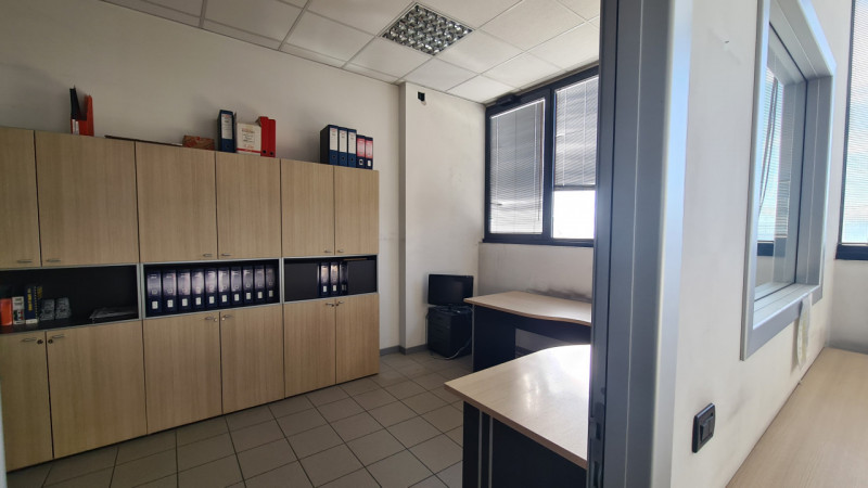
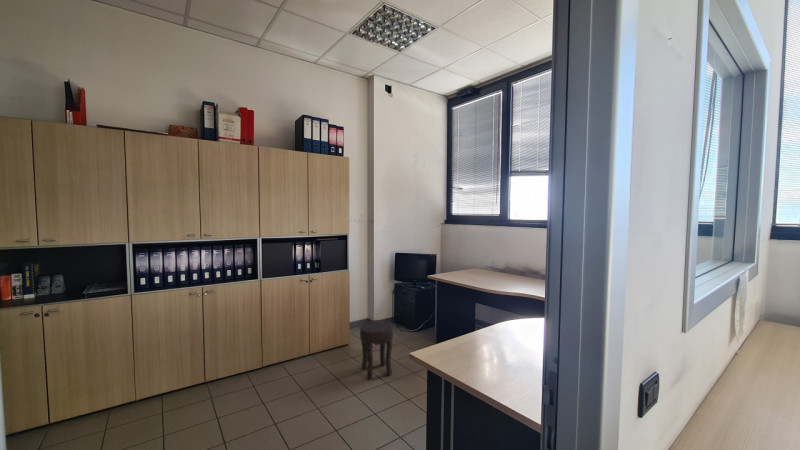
+ side table [359,319,394,380]
